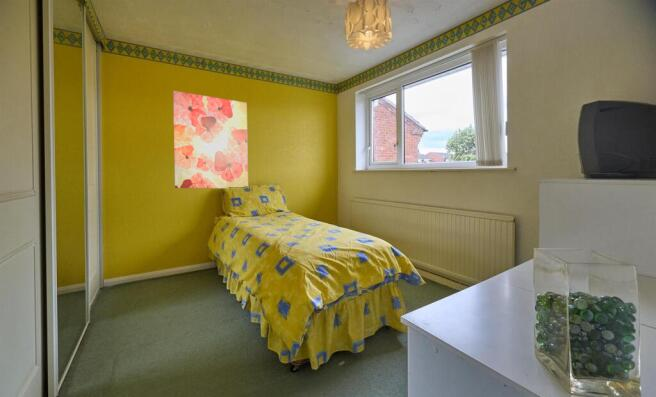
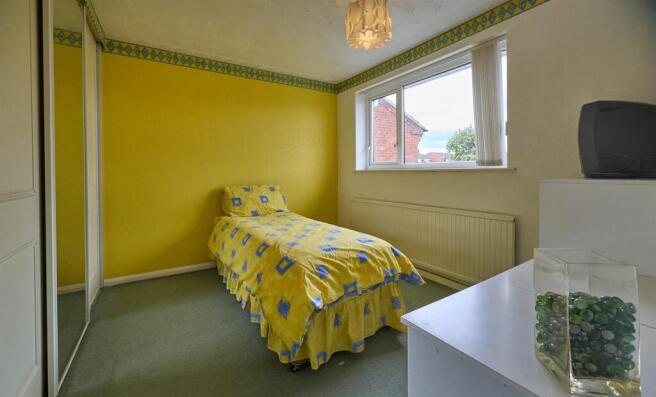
- wall art [172,90,249,189]
